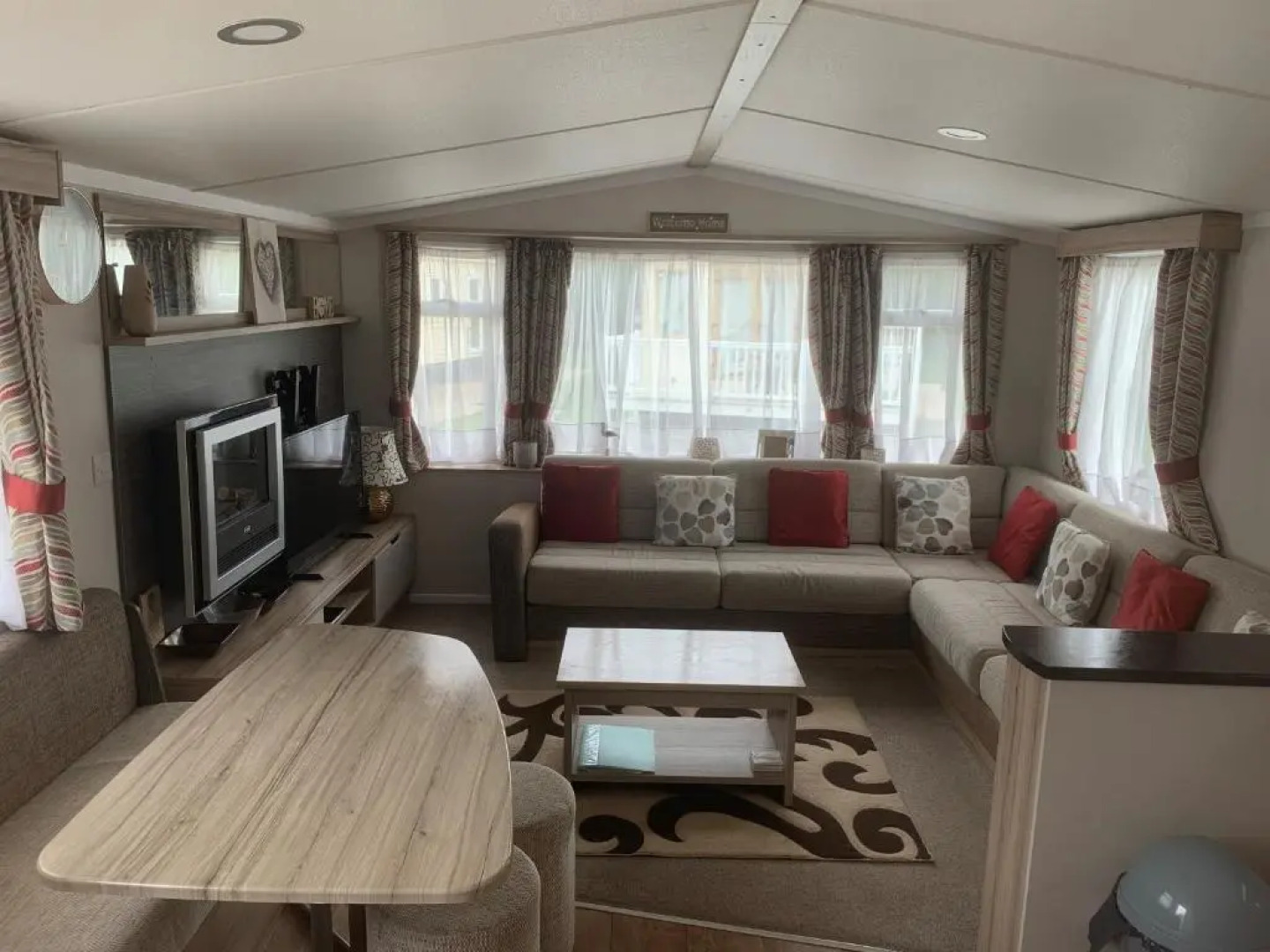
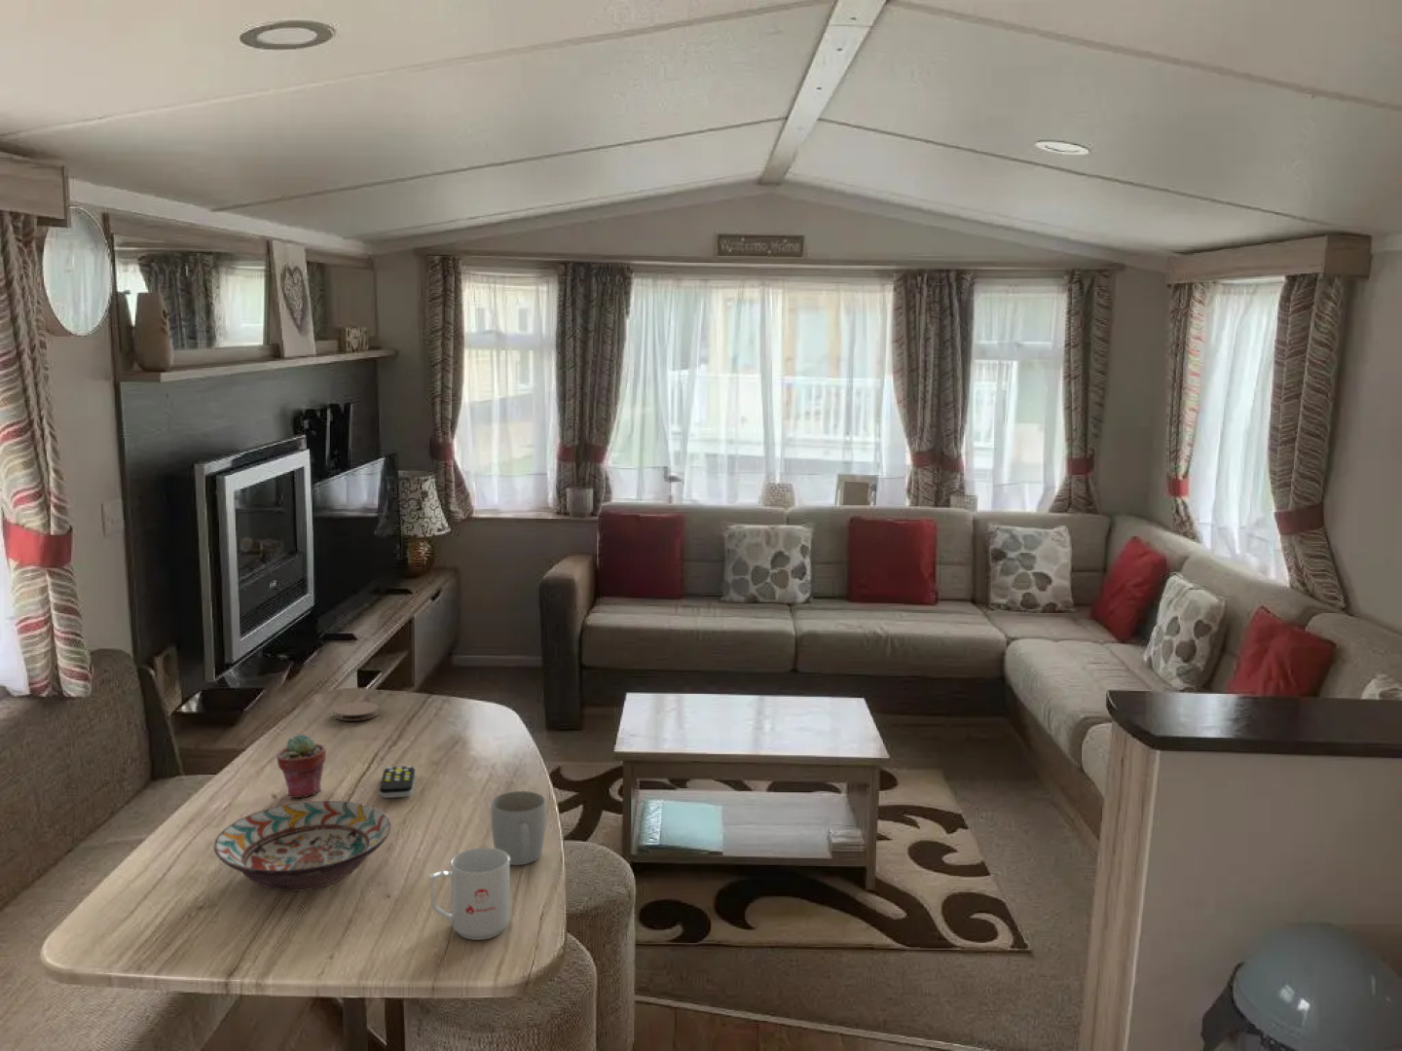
+ mug [490,790,548,867]
+ coaster [333,701,380,722]
+ potted succulent [276,734,327,799]
+ remote control [379,765,416,799]
+ mug [428,847,511,941]
+ decorative bowl [213,800,392,892]
